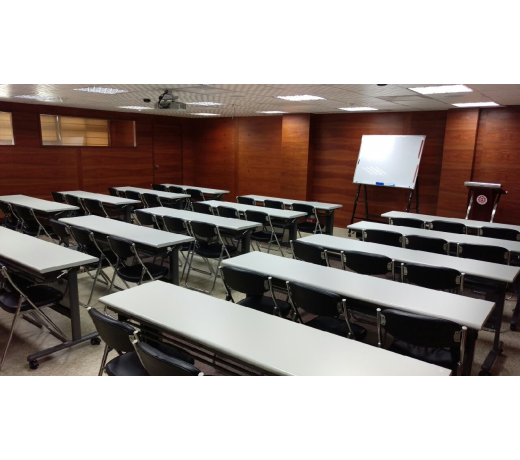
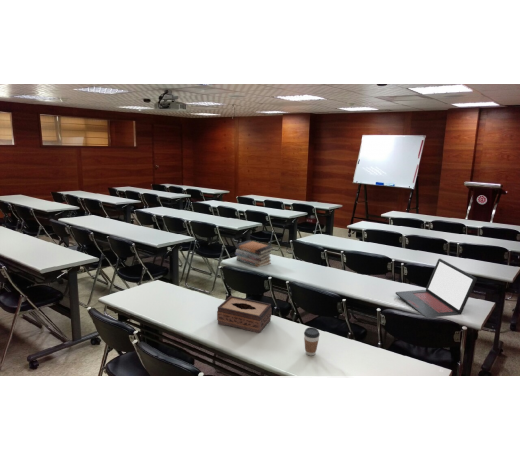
+ tissue box [216,295,273,334]
+ book stack [234,239,274,268]
+ laptop [394,258,478,318]
+ coffee cup [303,326,321,357]
